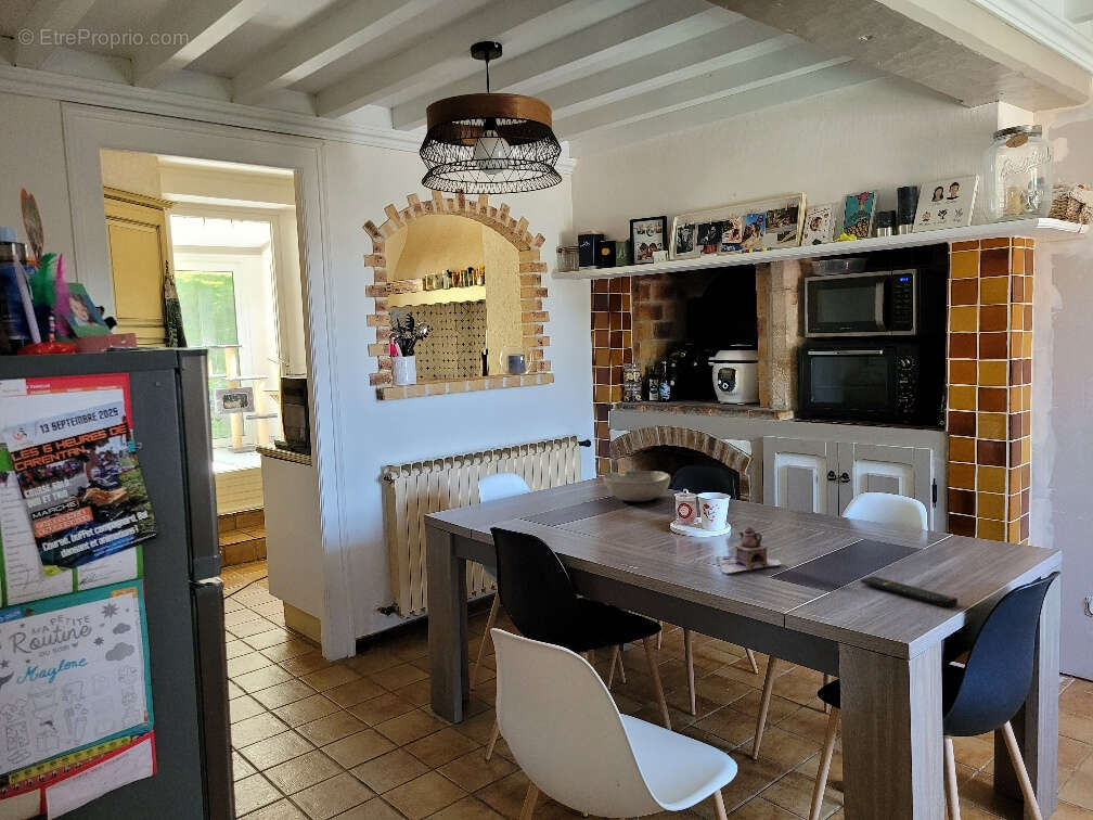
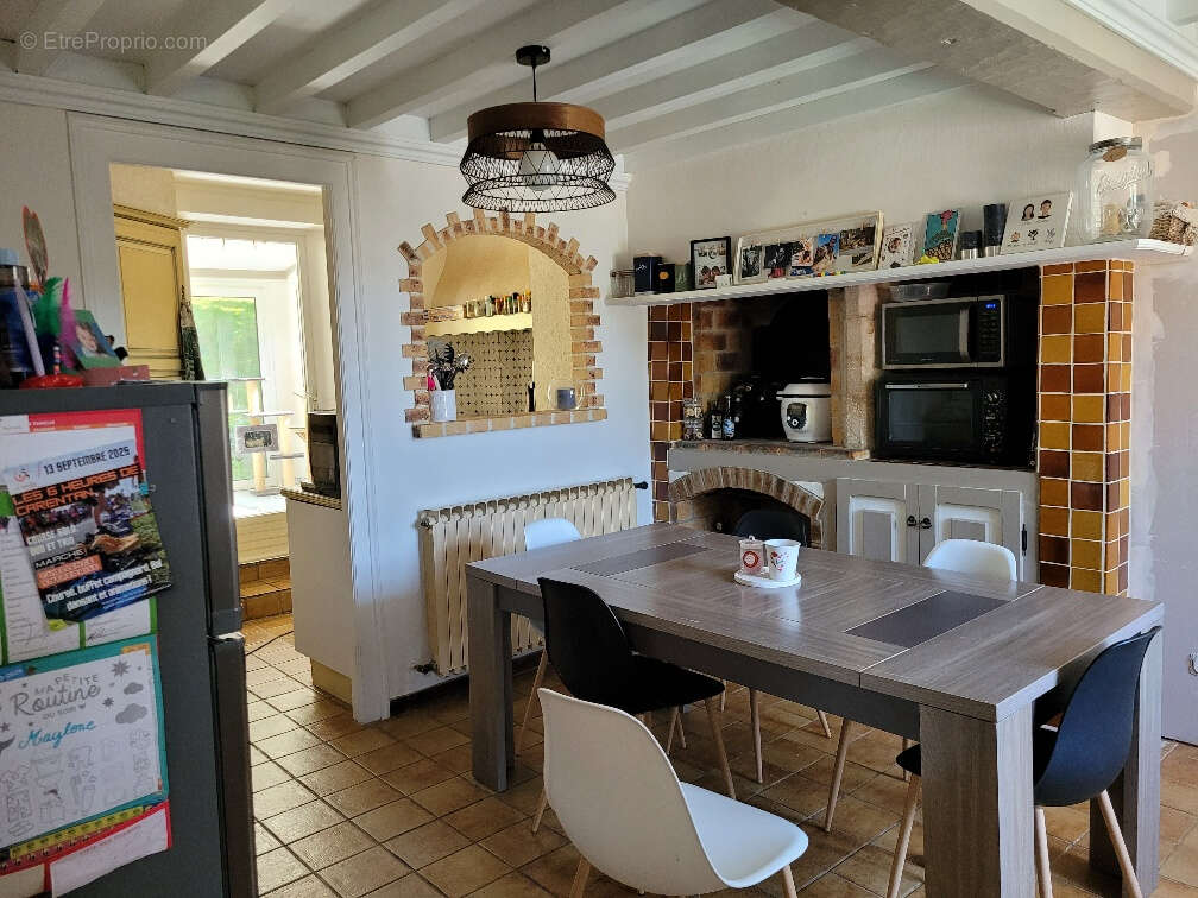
- bowl [602,470,671,502]
- remote control [860,575,959,608]
- teapot [716,526,783,576]
